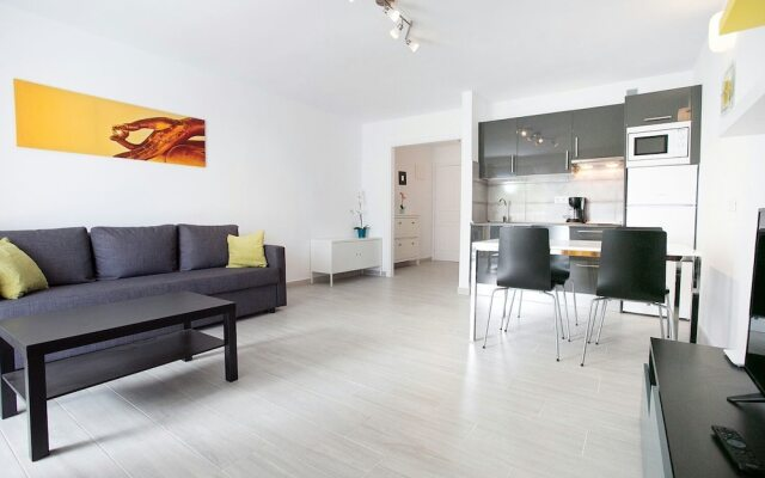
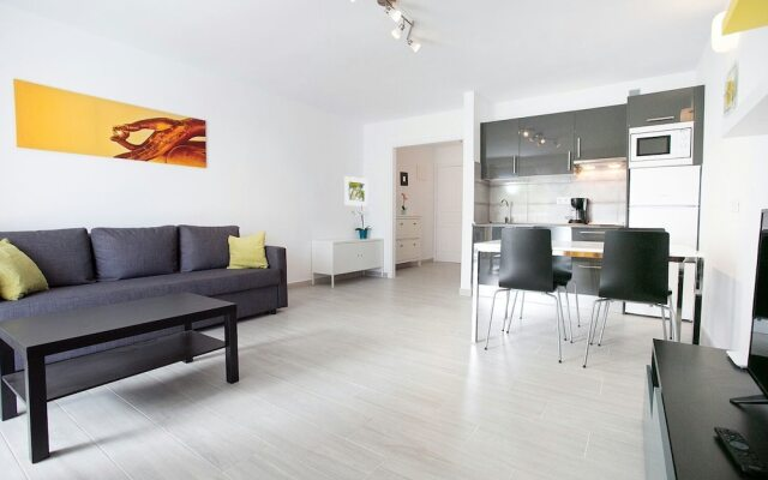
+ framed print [343,175,368,208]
